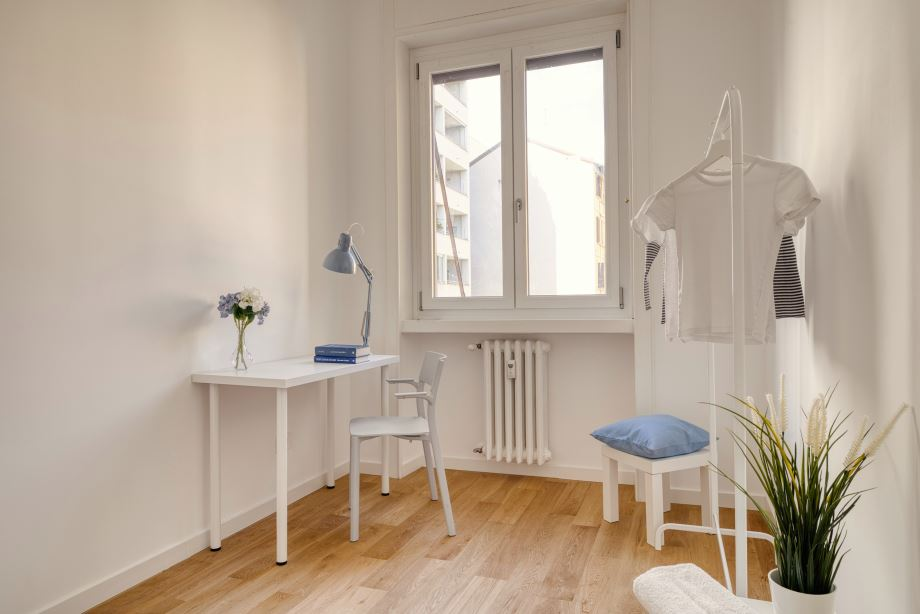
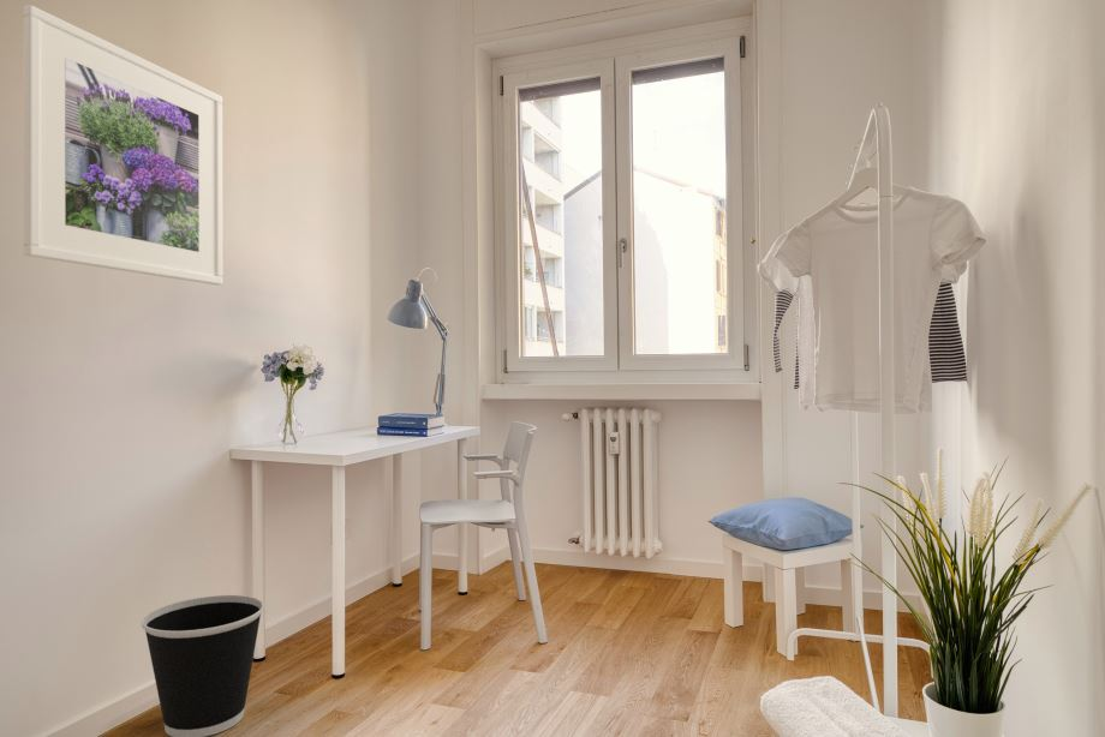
+ wastebasket [141,594,265,737]
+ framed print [23,4,225,286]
